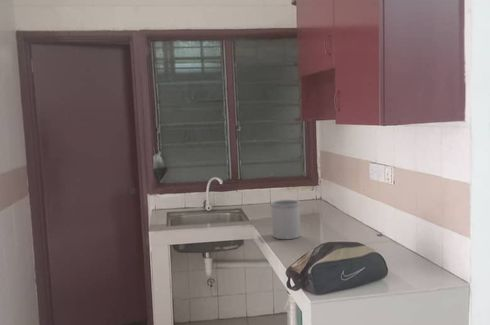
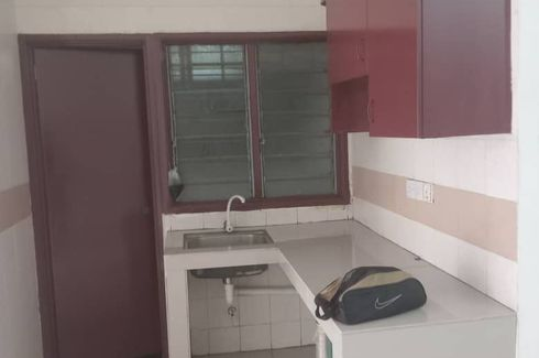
- utensil holder [270,199,301,240]
